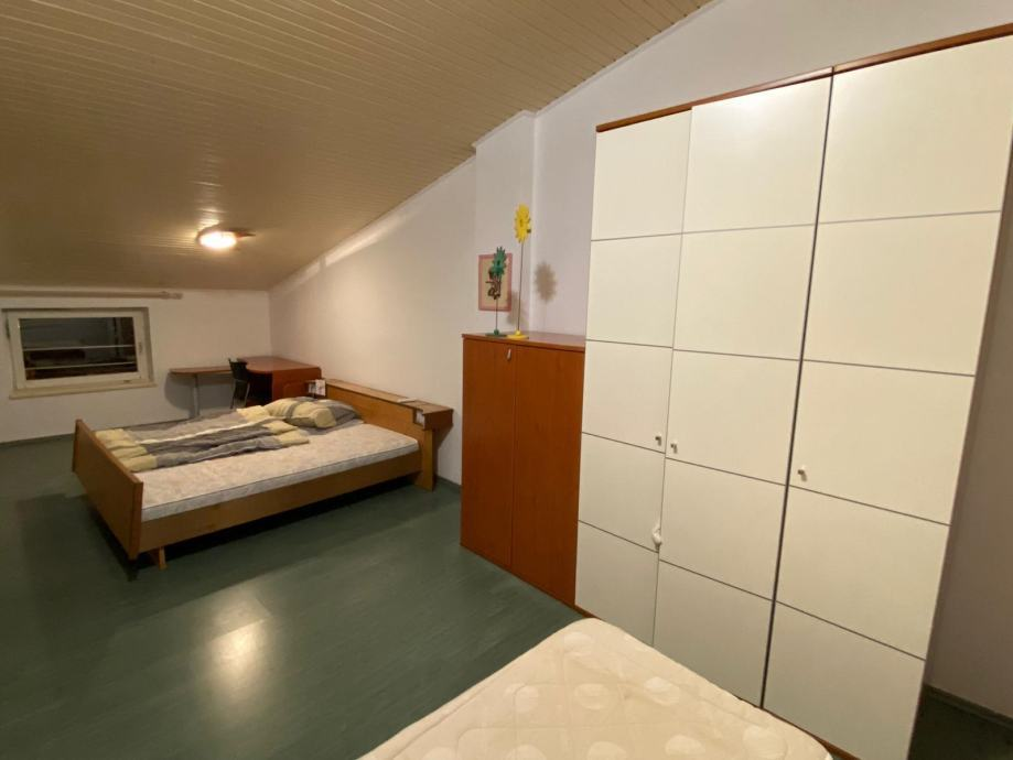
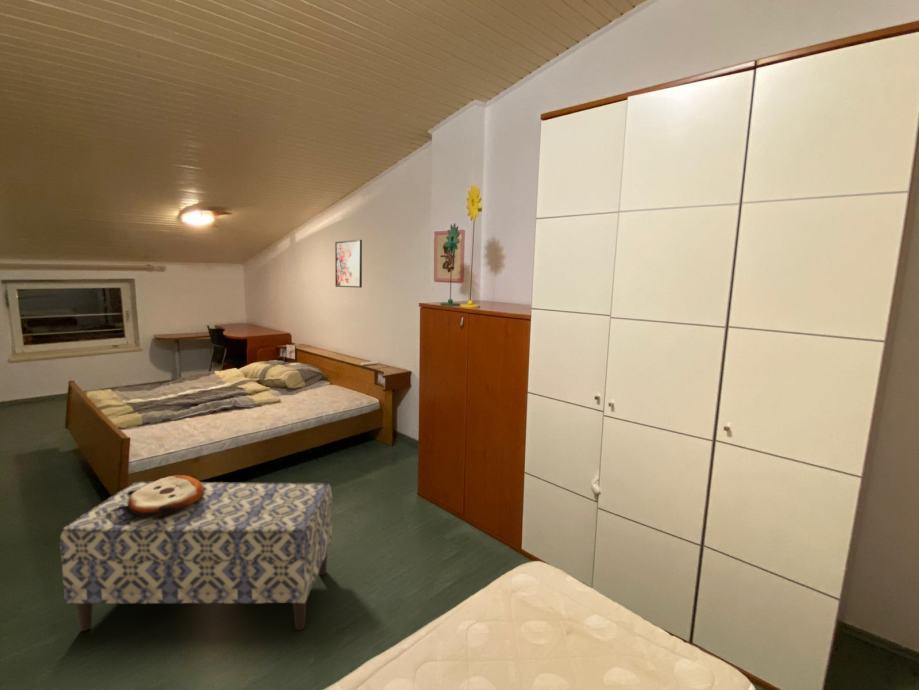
+ plush toy [106,474,206,524]
+ bench [59,480,333,632]
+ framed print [334,239,363,289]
